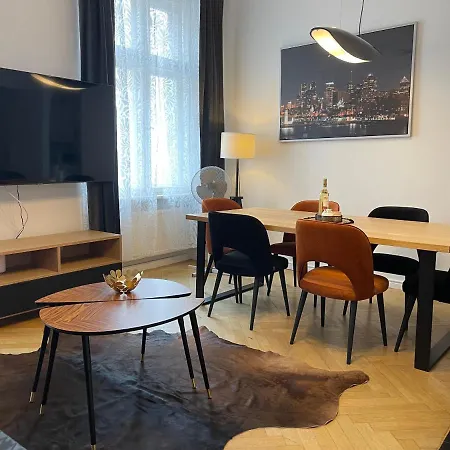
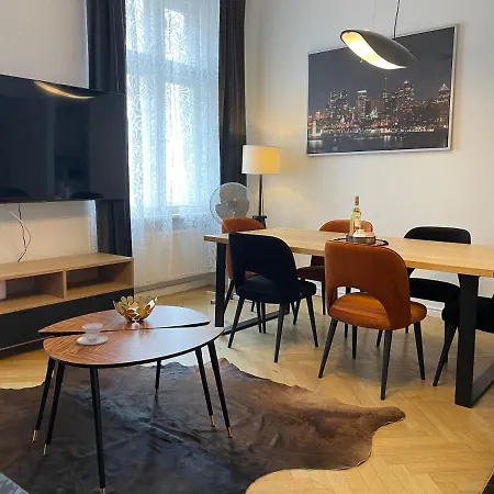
+ teacup [76,322,109,346]
